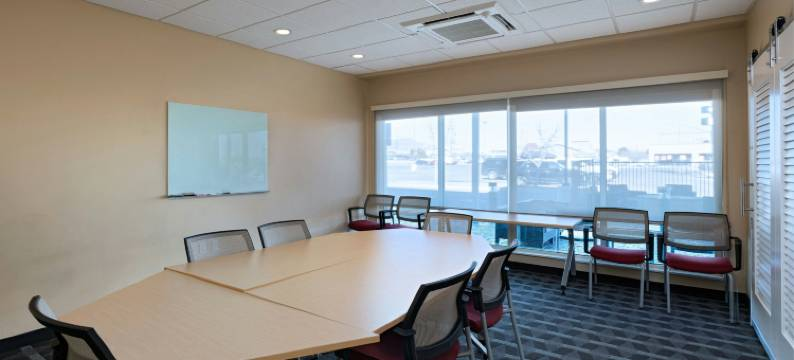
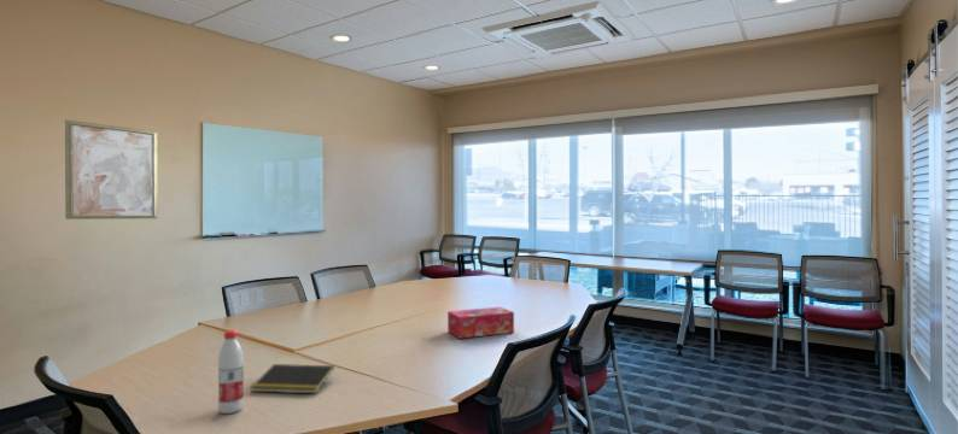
+ wall art [64,119,159,221]
+ notepad [250,363,335,394]
+ tissue box [446,306,515,340]
+ water bottle [217,328,245,415]
